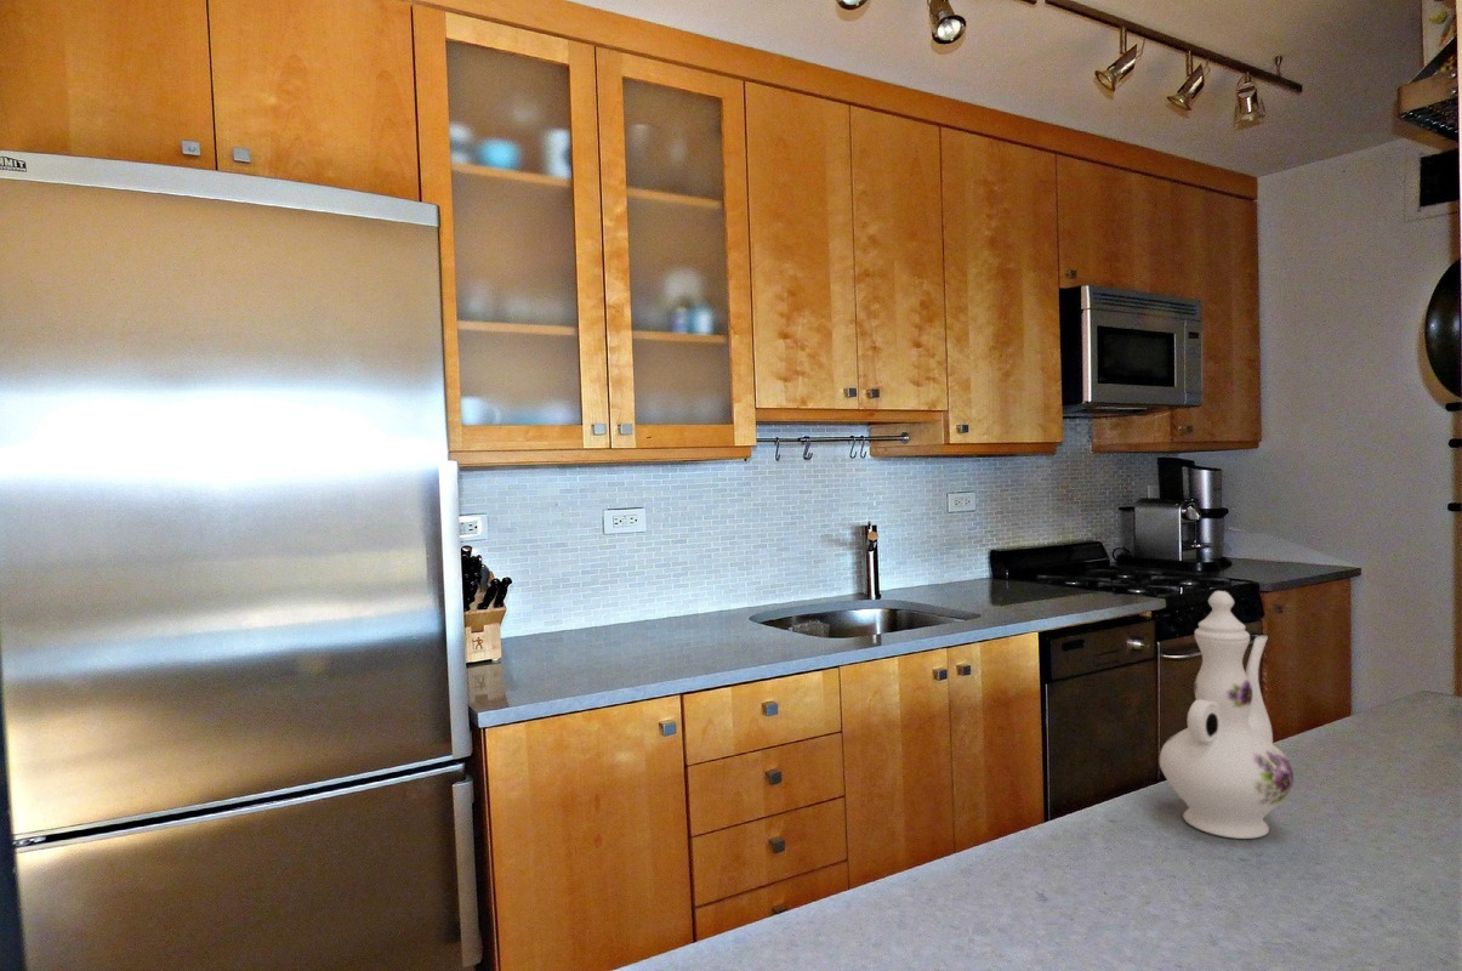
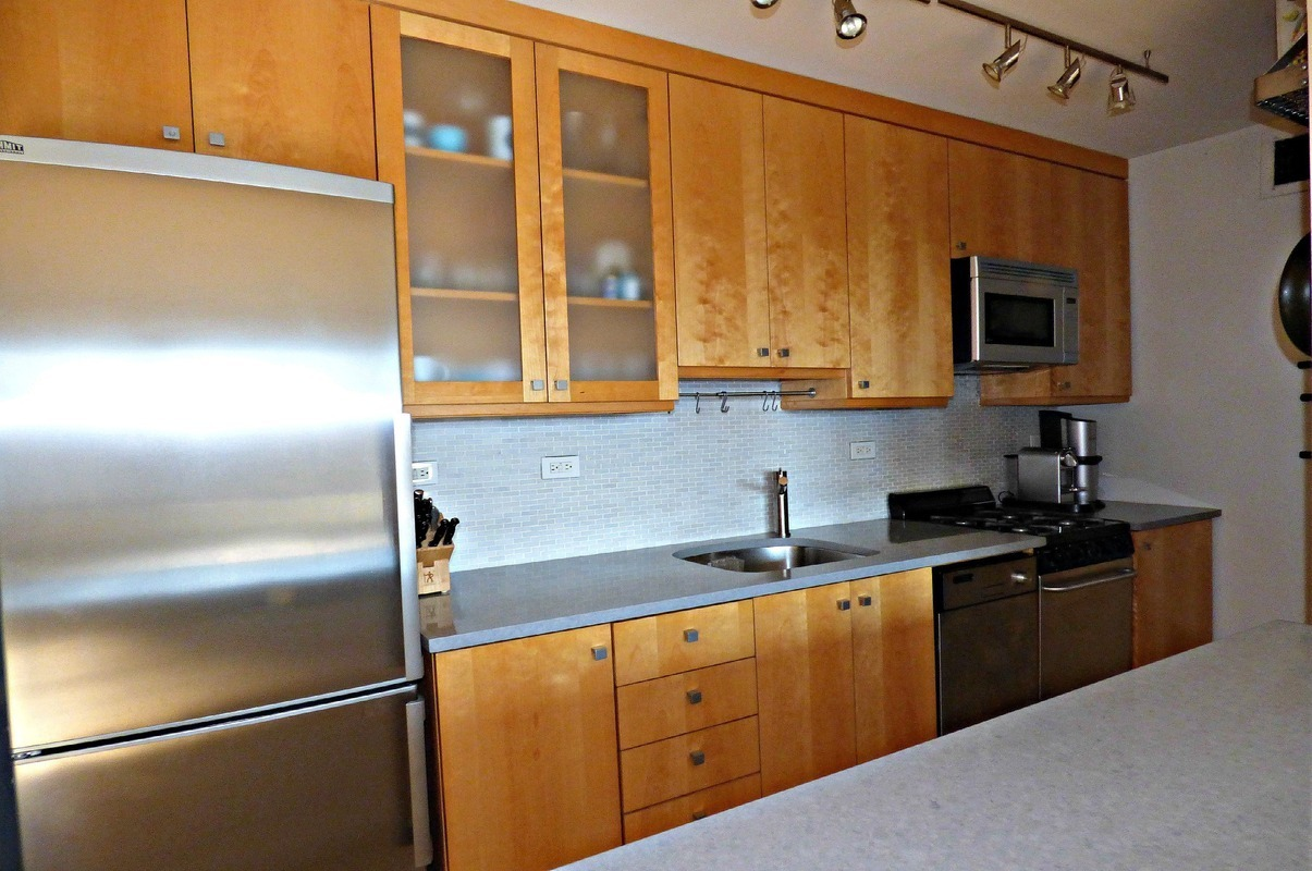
- chinaware [1159,590,1295,840]
